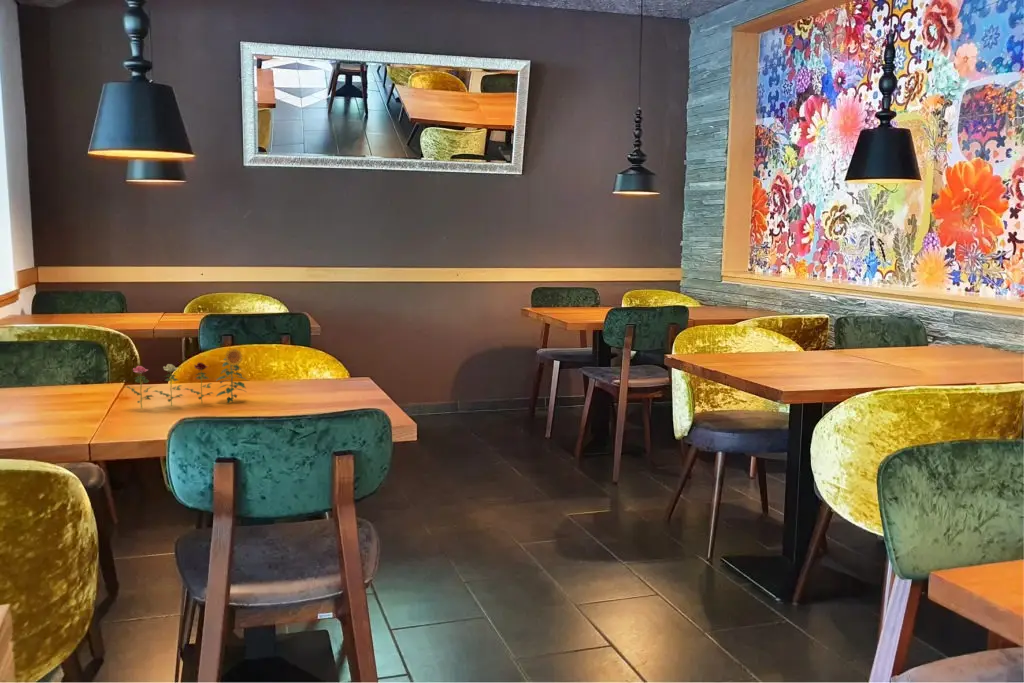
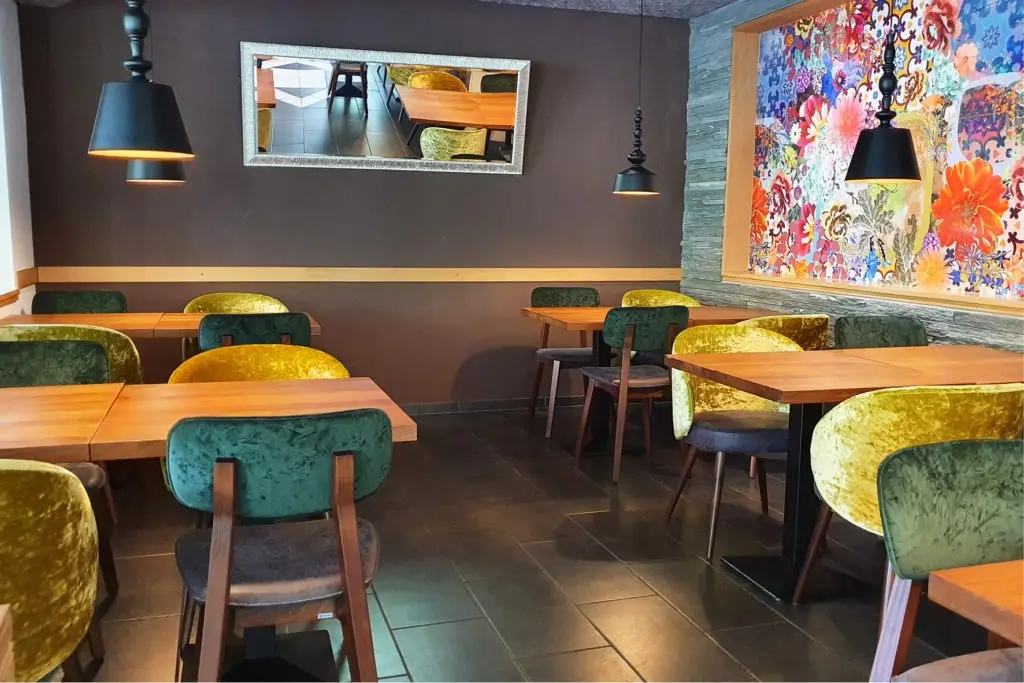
- flower [125,347,248,409]
